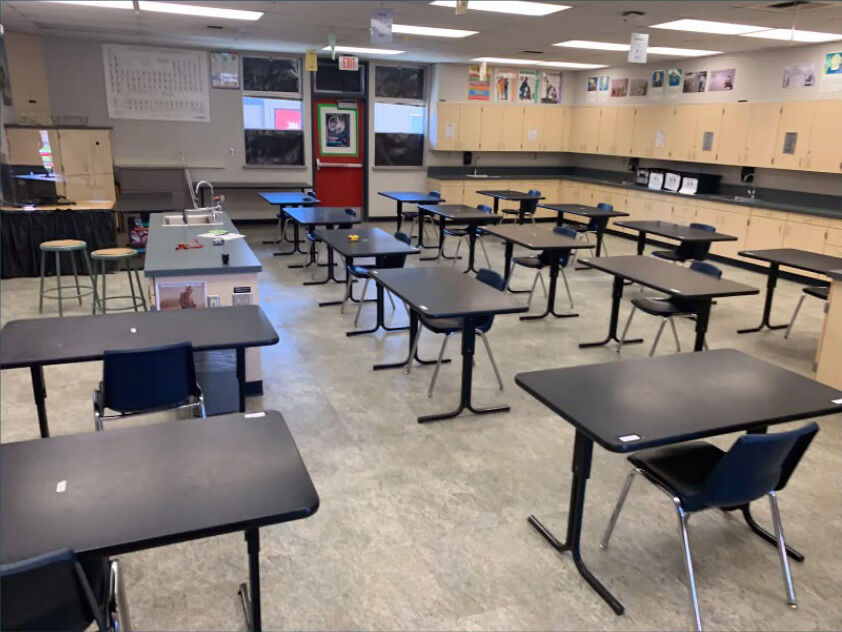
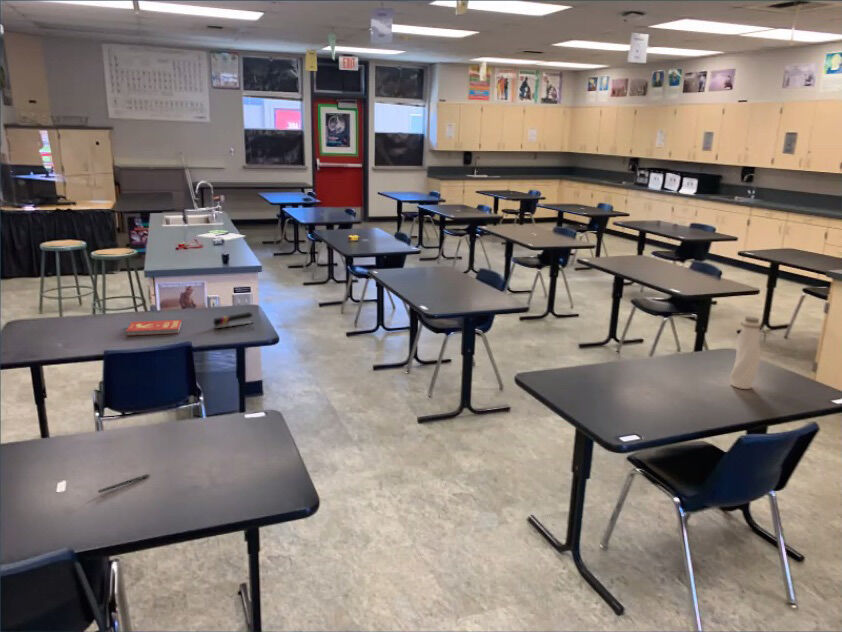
+ book [125,319,183,337]
+ pen [97,473,152,494]
+ stapler [212,311,254,330]
+ water bottle [729,315,767,390]
